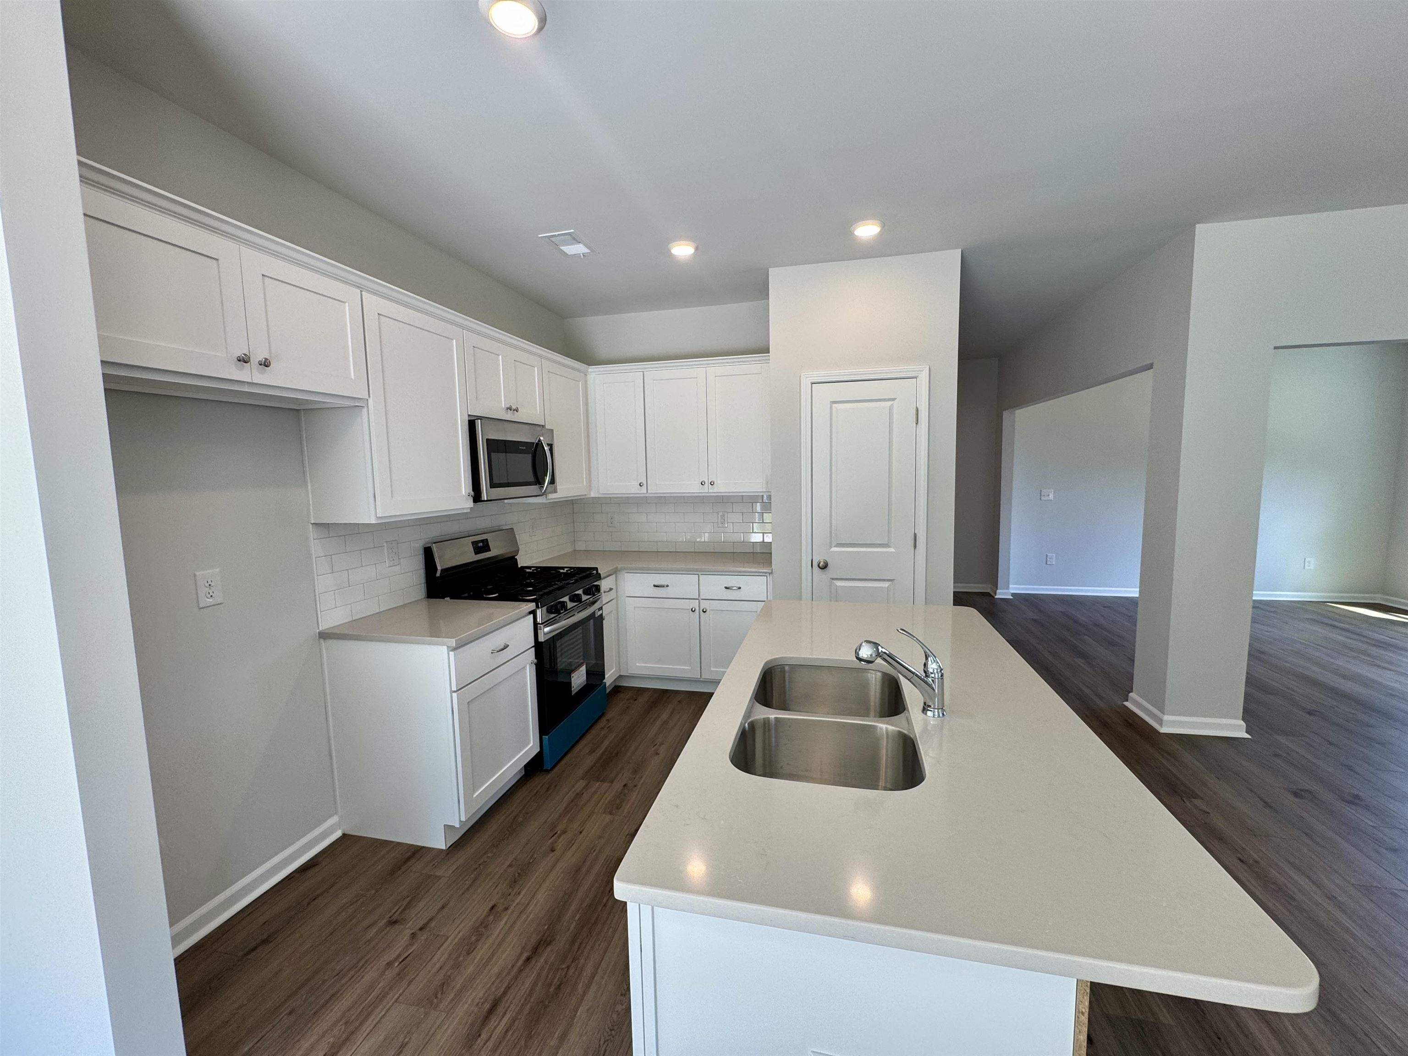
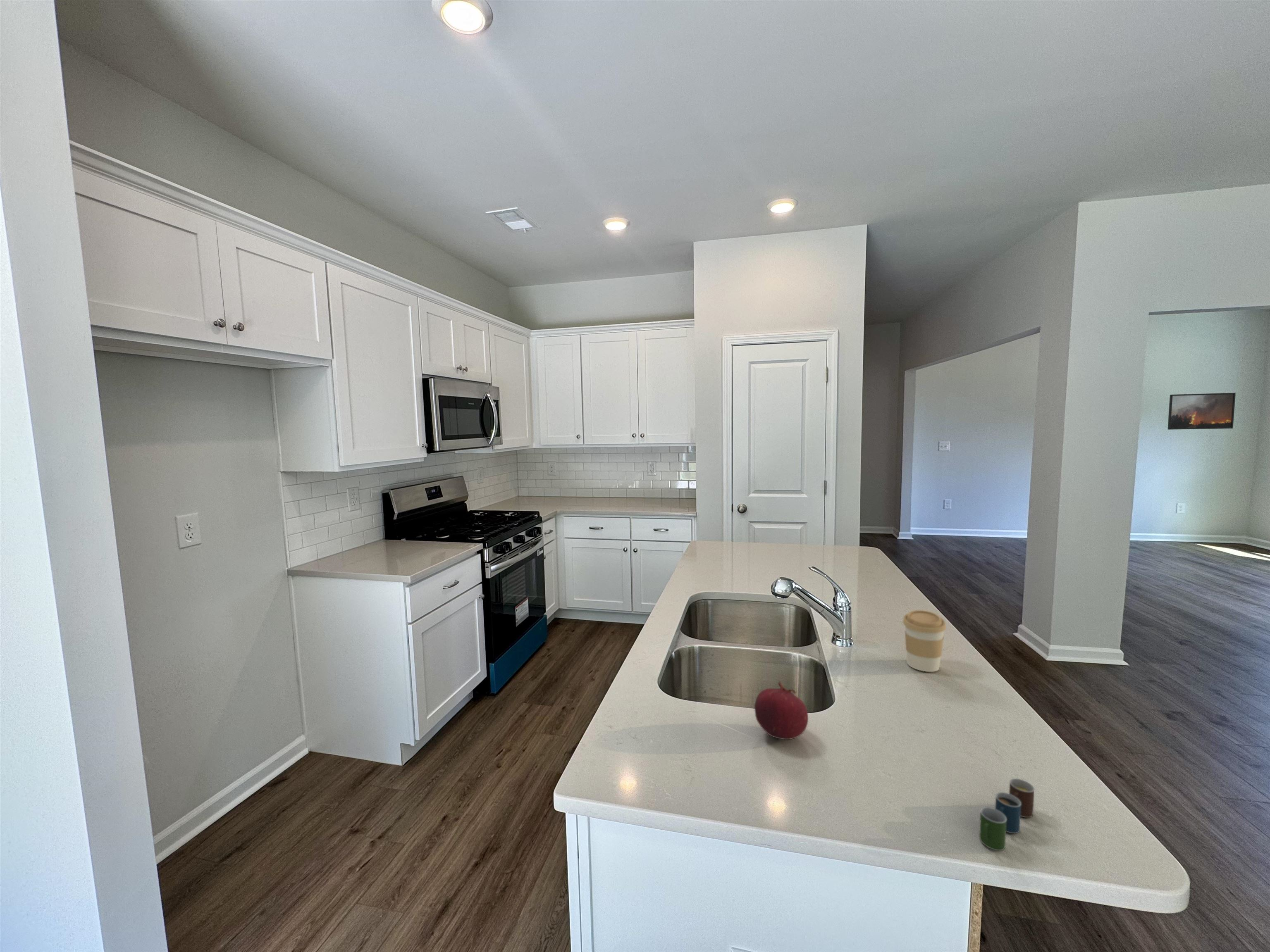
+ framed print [1167,392,1236,430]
+ fruit [754,681,809,740]
+ cup [979,778,1035,851]
+ coffee cup [902,610,947,672]
